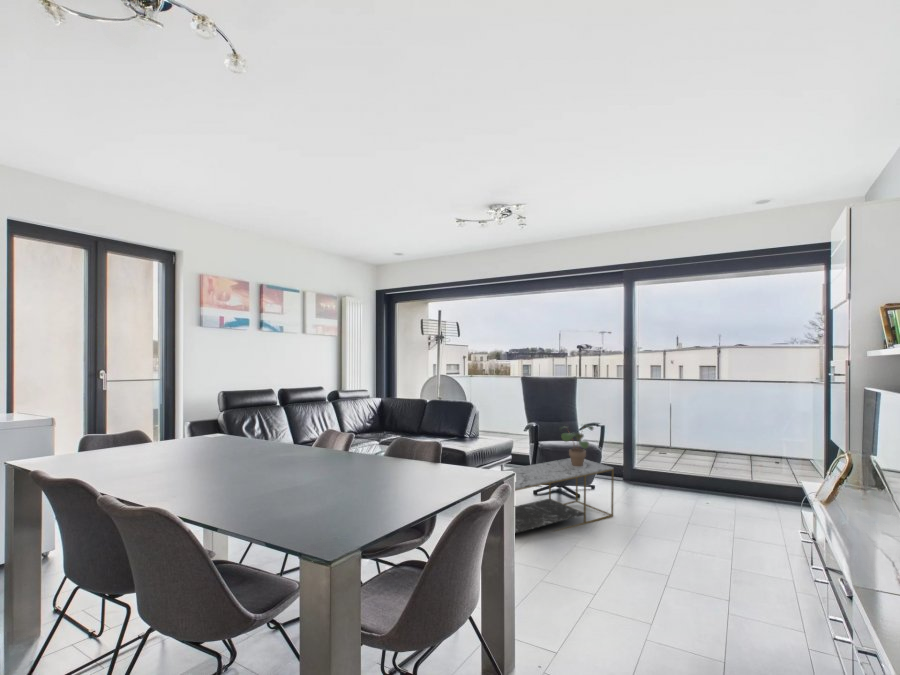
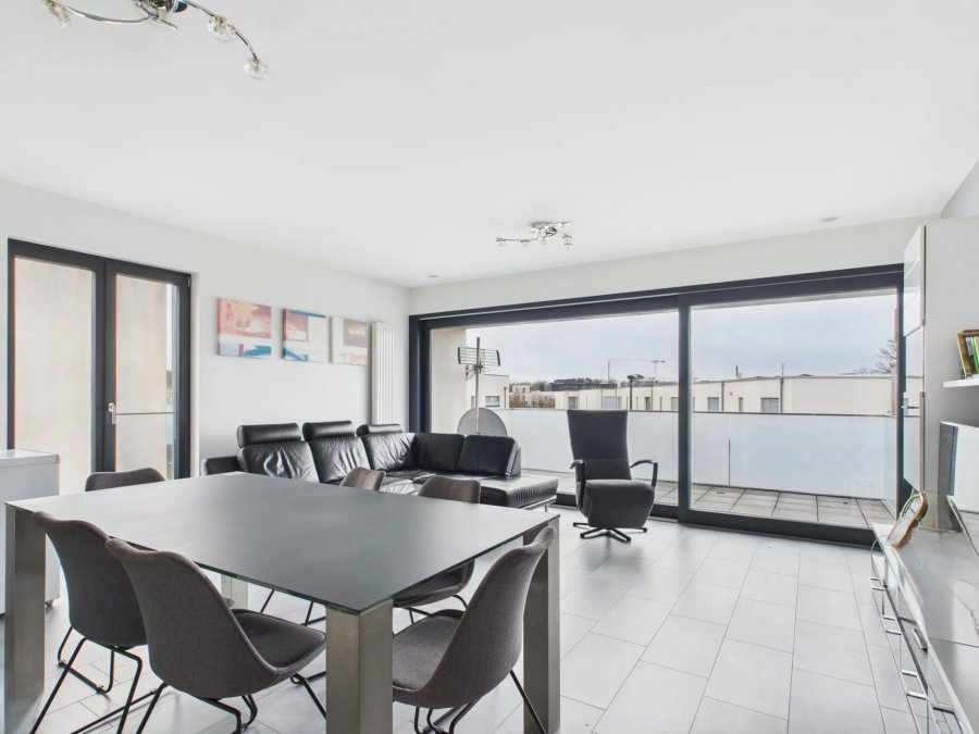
- coffee table [501,457,615,534]
- potted plant [558,423,595,466]
